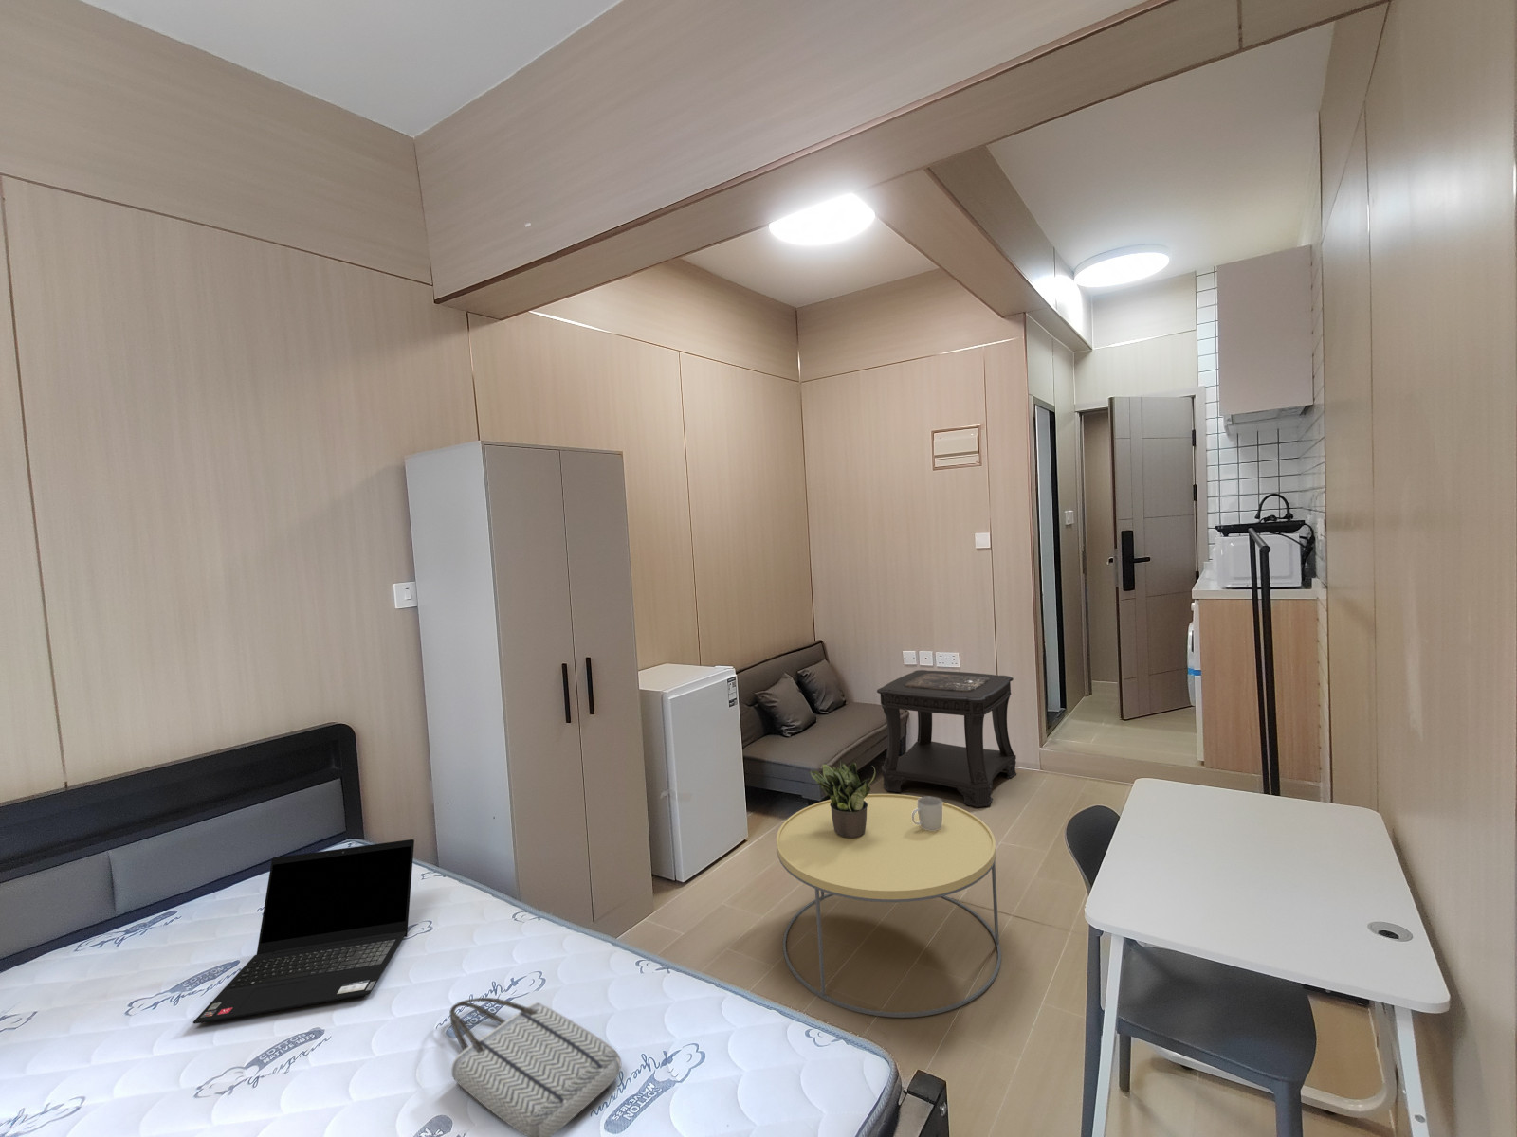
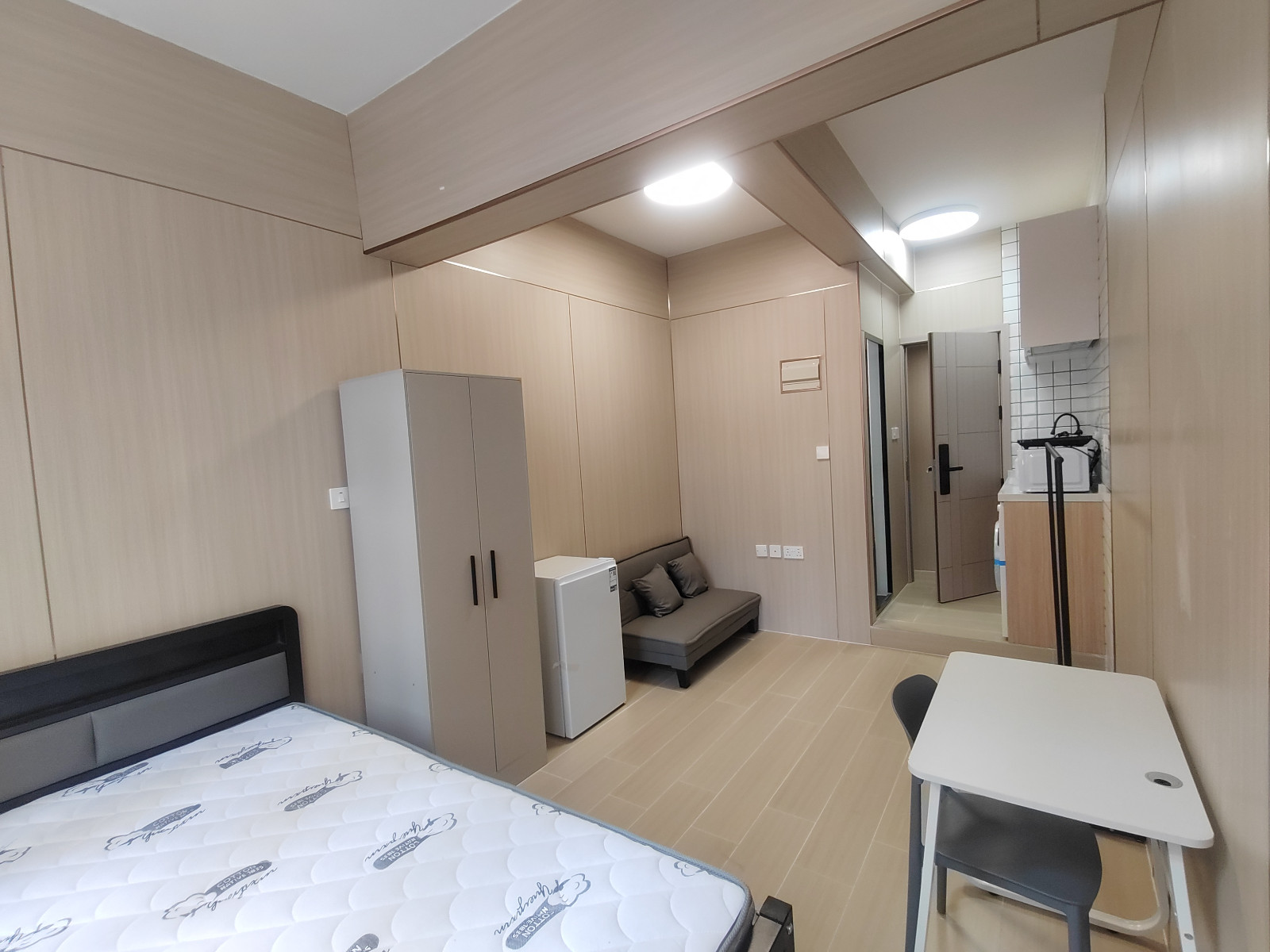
- laptop computer [192,838,416,1025]
- tote bag [448,997,622,1137]
- side table [876,669,1018,809]
- coffee table [775,793,1002,1019]
- potted plant [810,761,876,837]
- mug [913,795,944,831]
